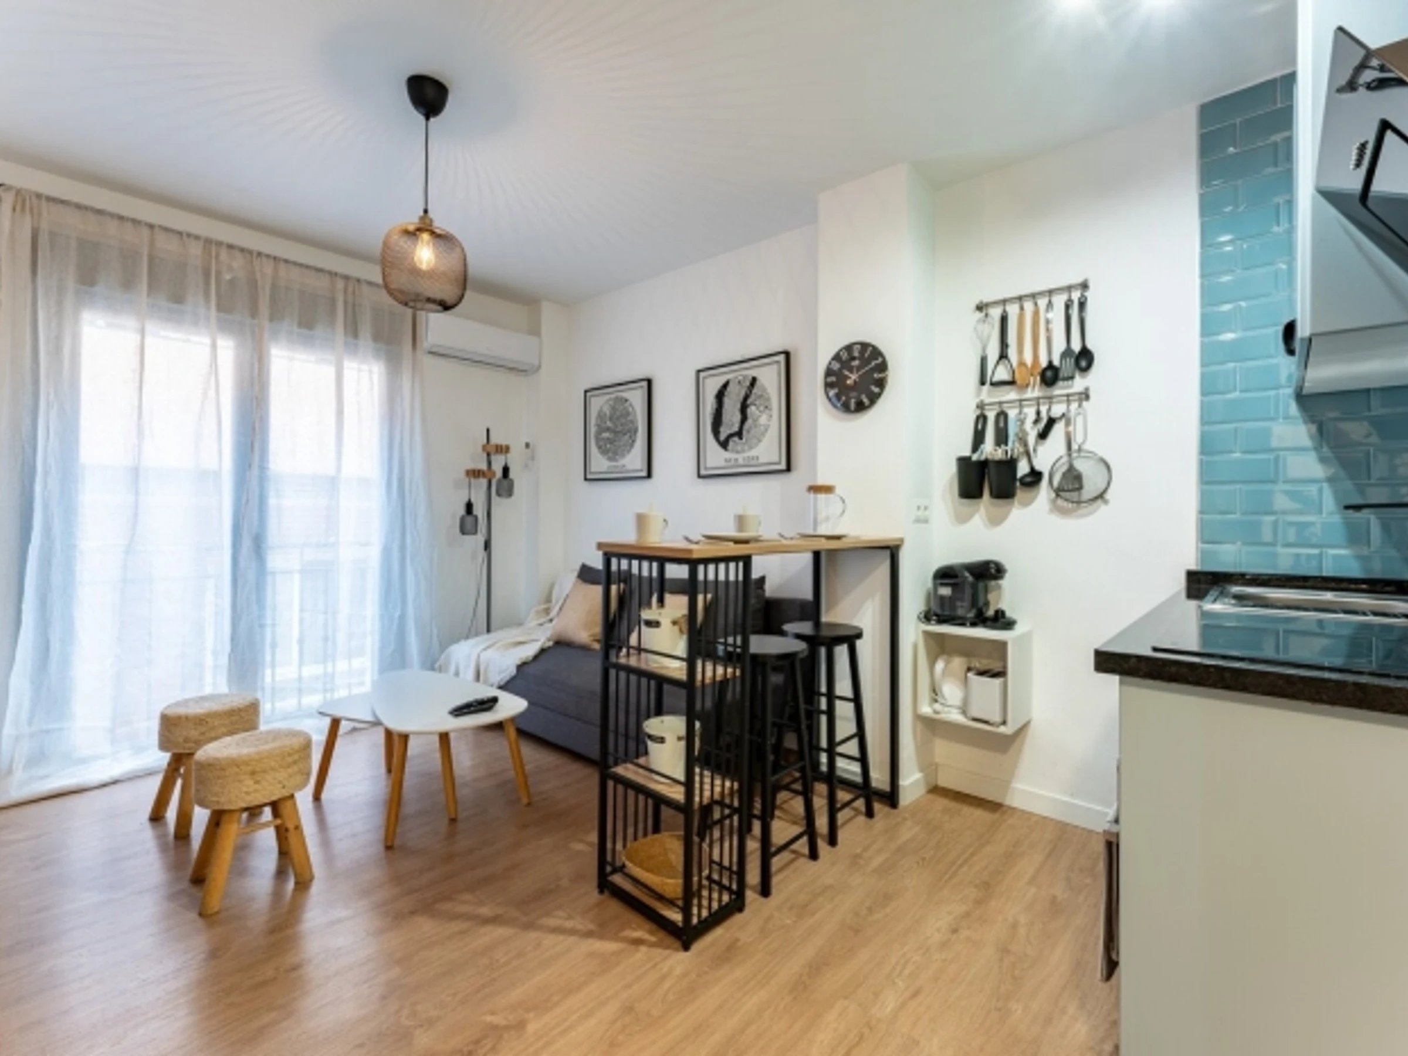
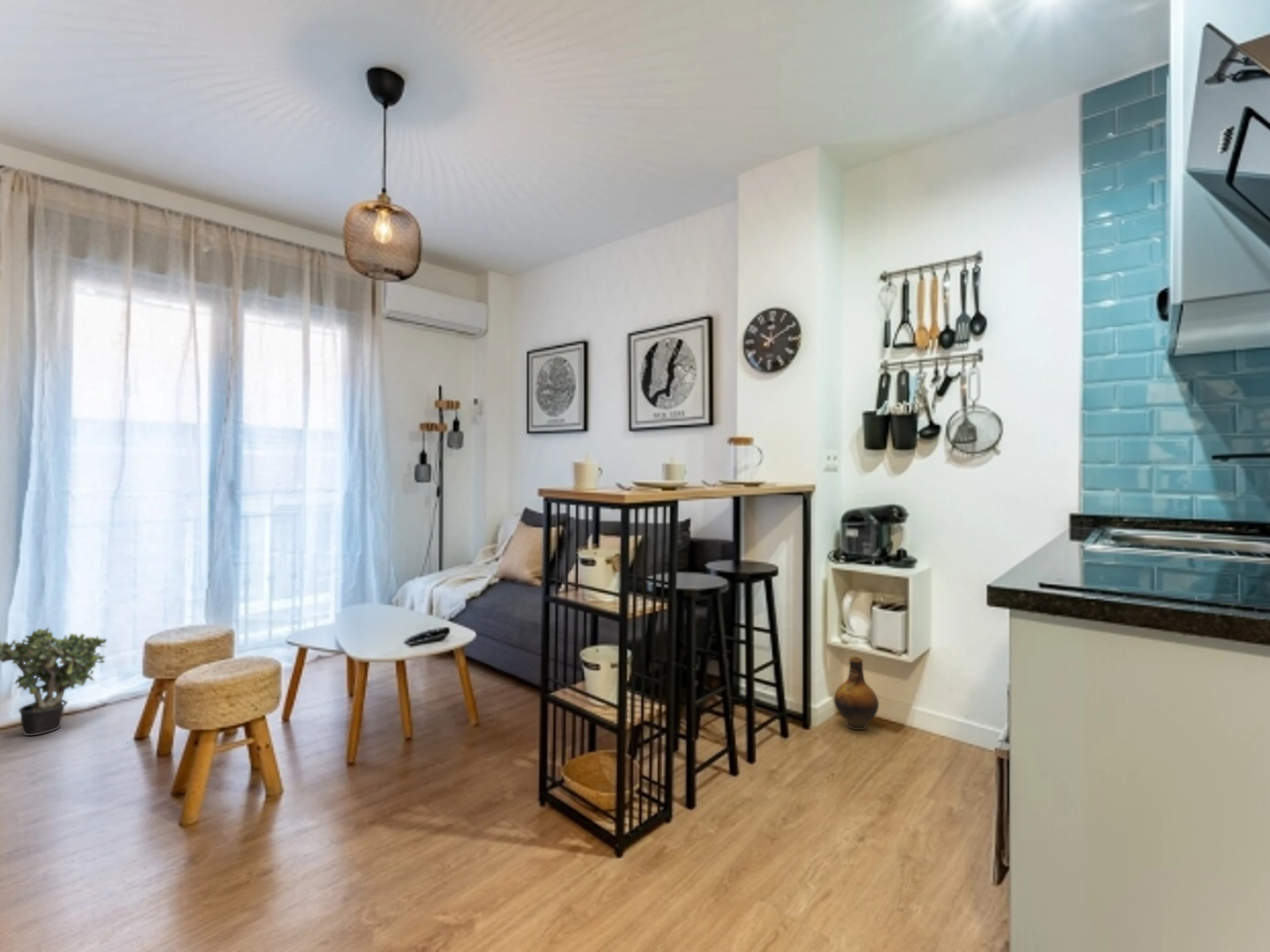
+ ceramic jug [833,656,879,730]
+ potted plant [0,627,107,736]
